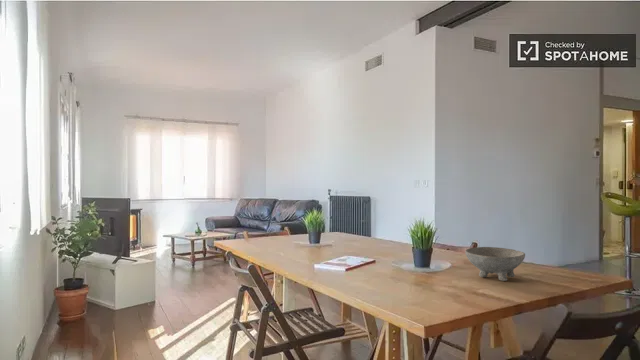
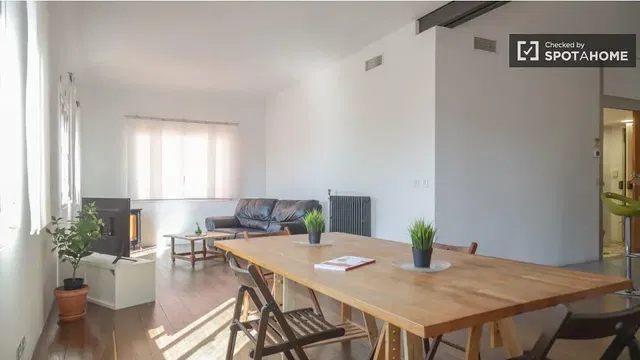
- bowl [464,246,526,282]
